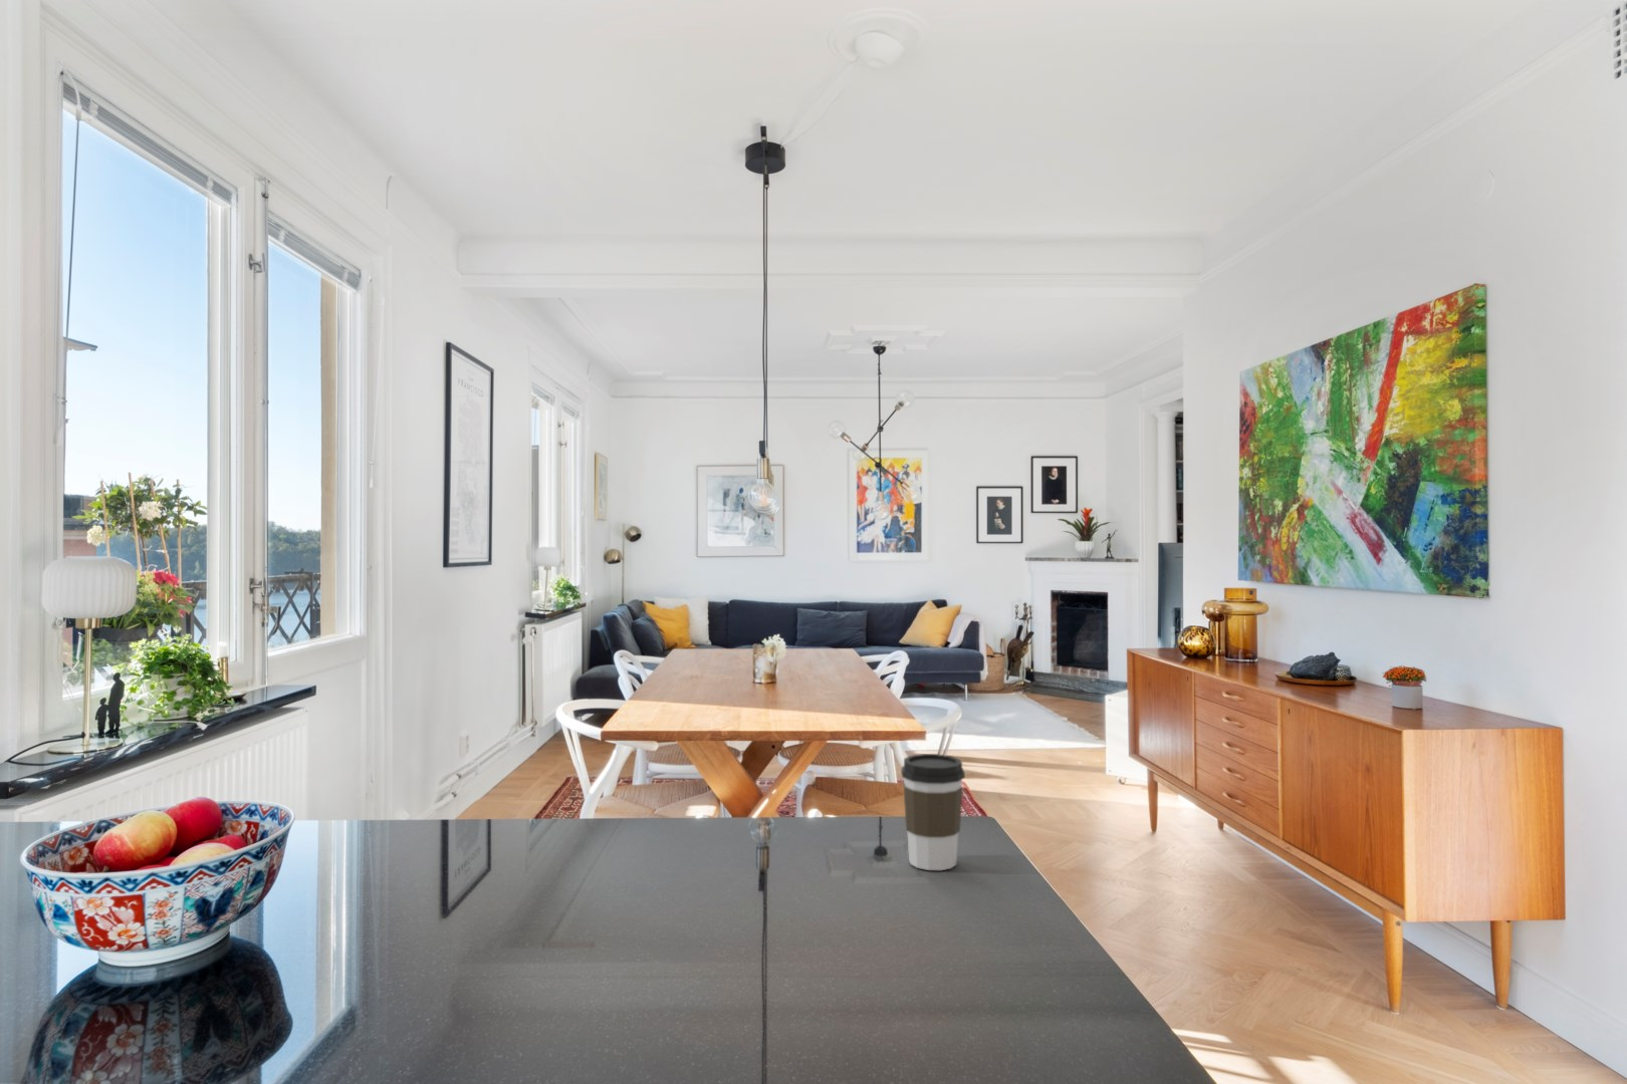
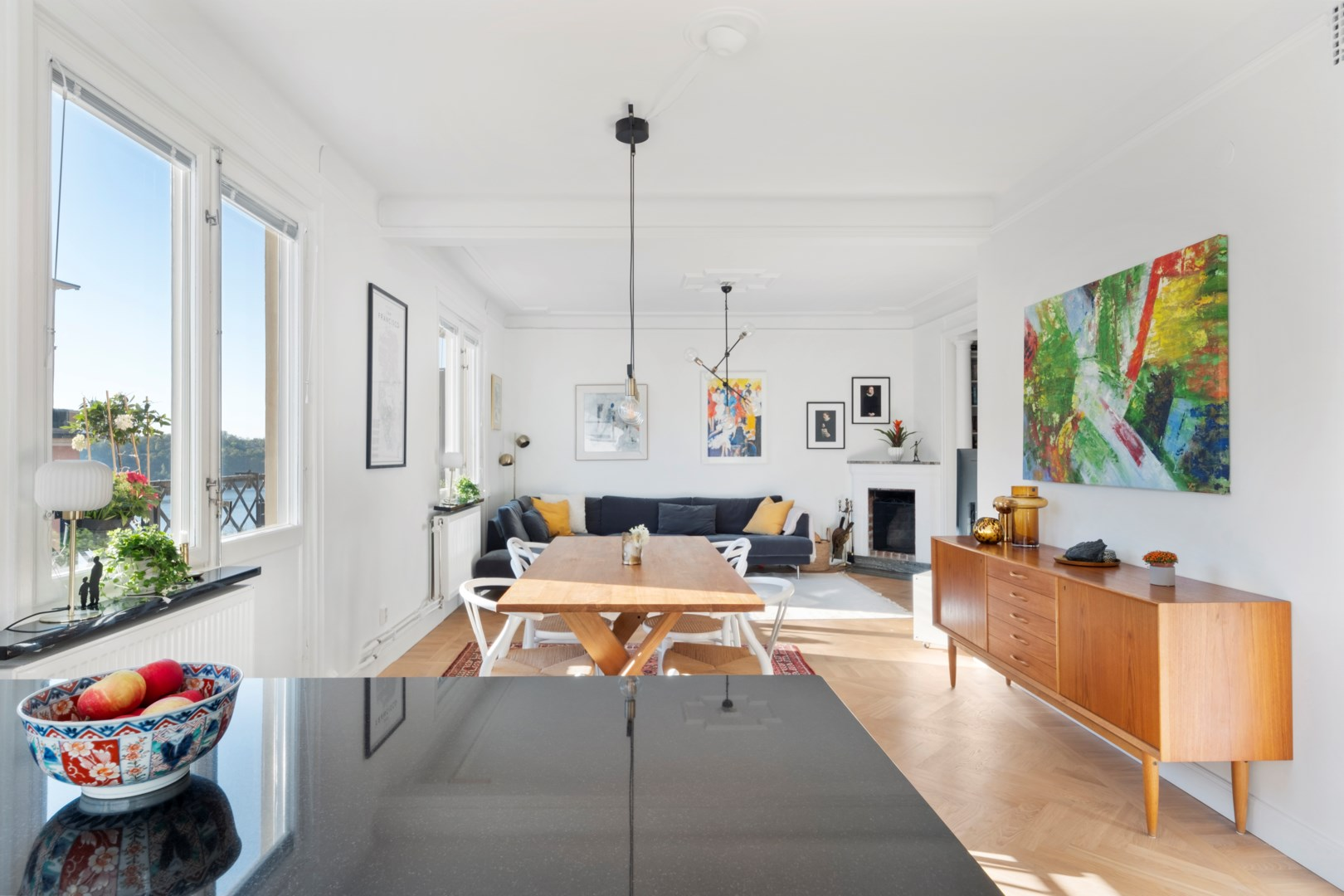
- coffee cup [899,753,966,871]
